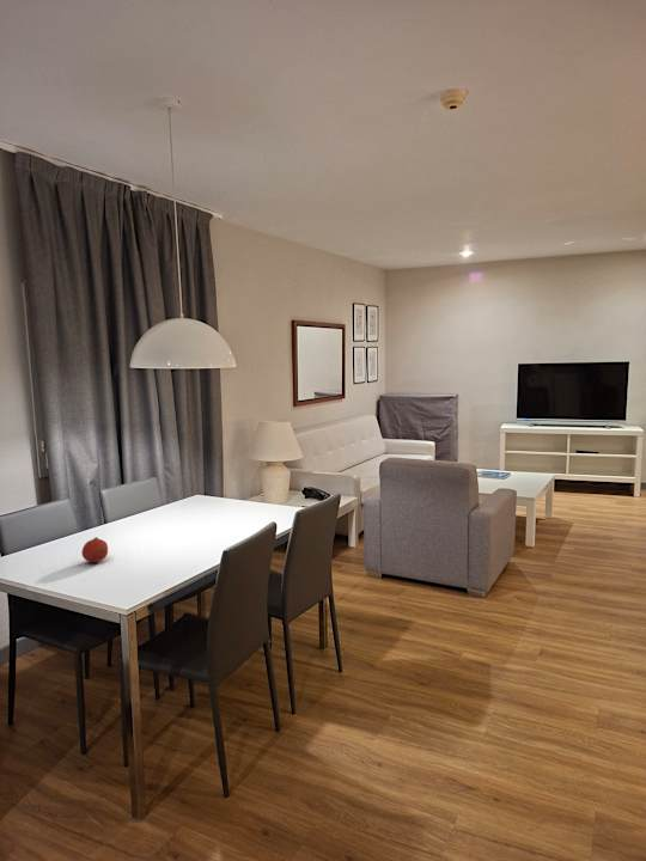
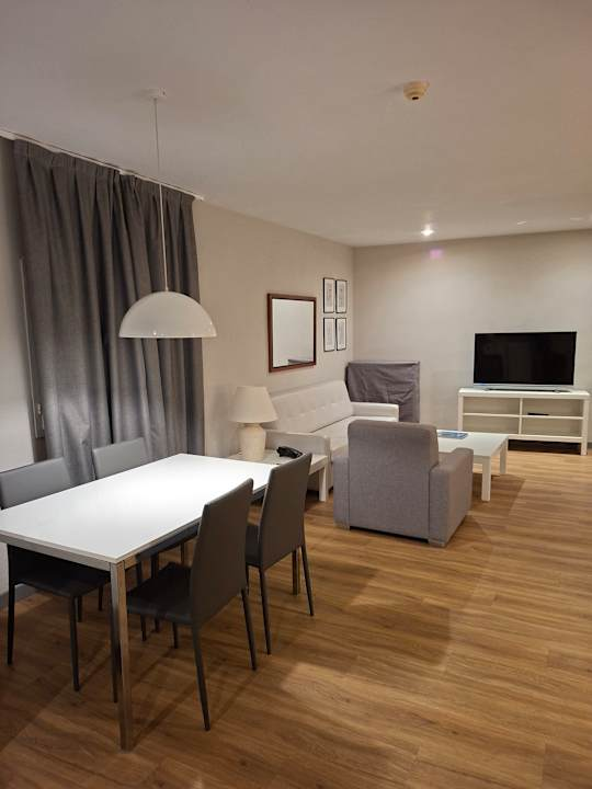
- fruit [80,536,109,563]
